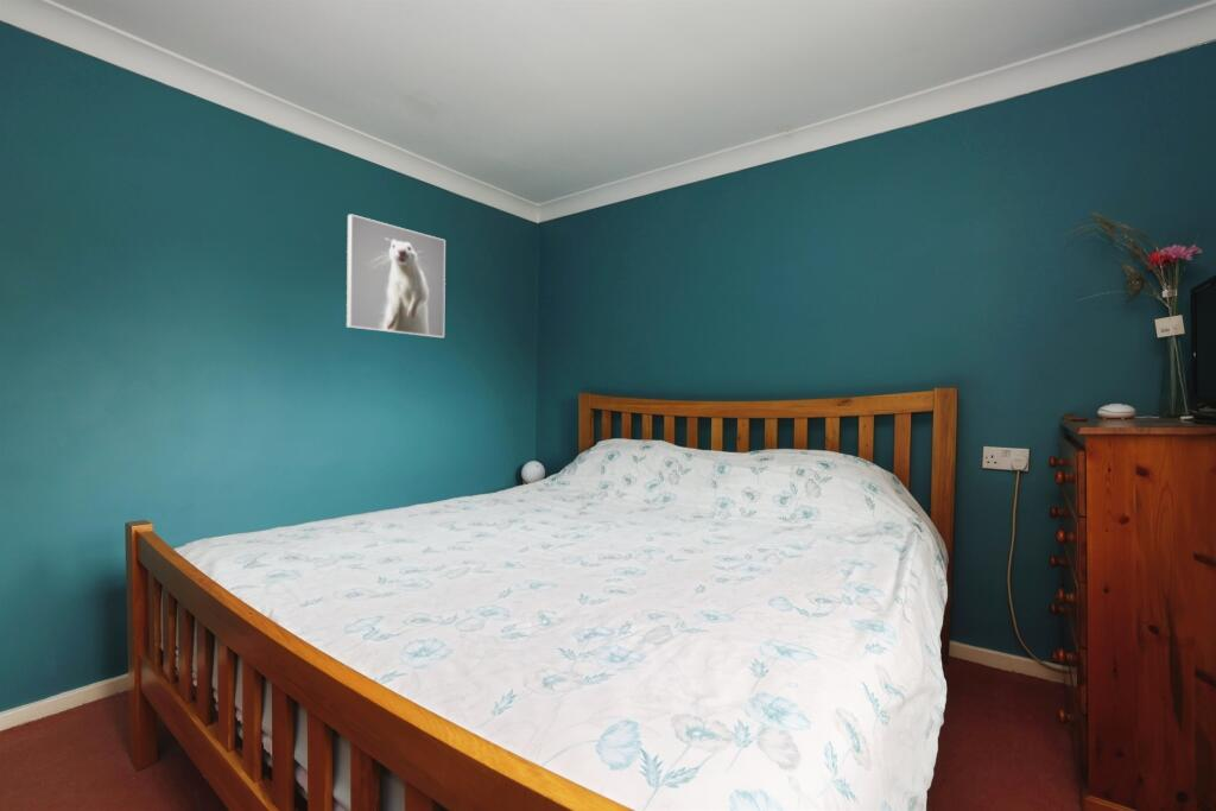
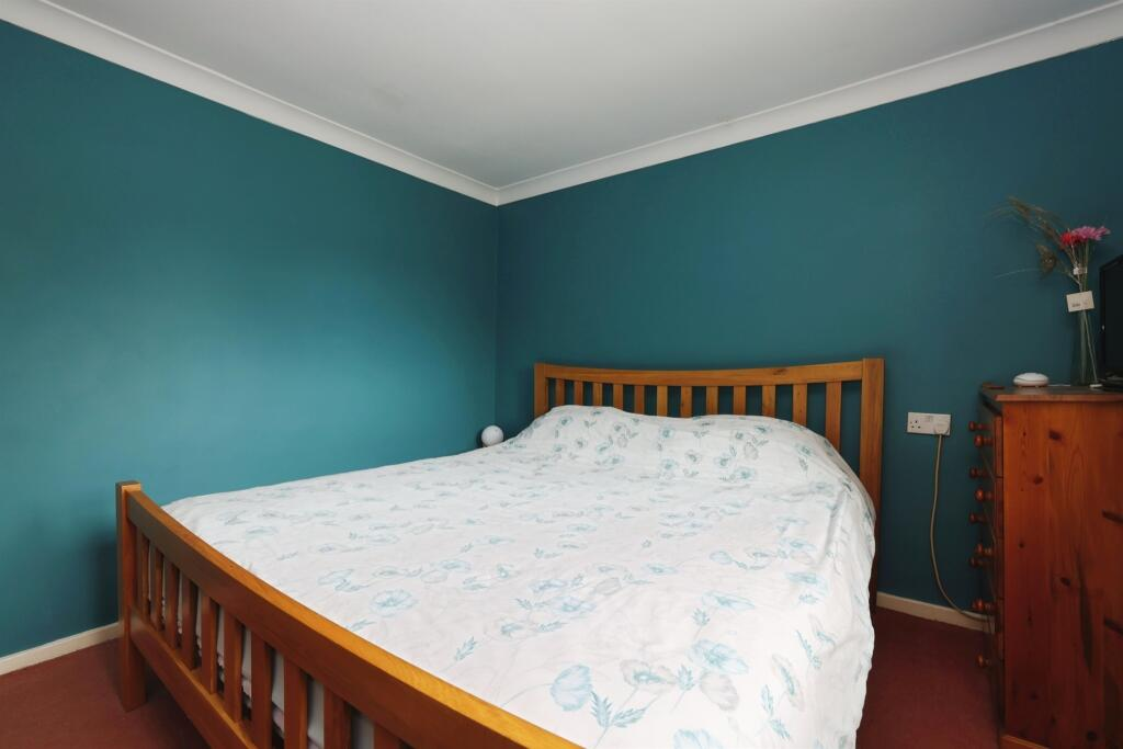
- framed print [346,213,446,340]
